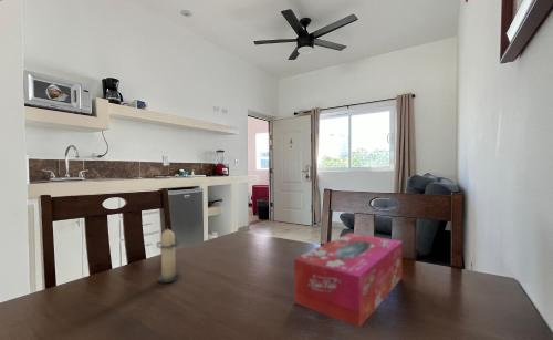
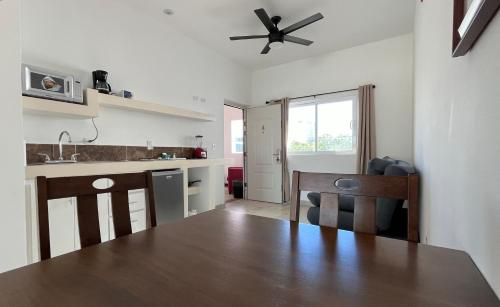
- candle [155,225,181,284]
- tissue box [293,231,404,328]
